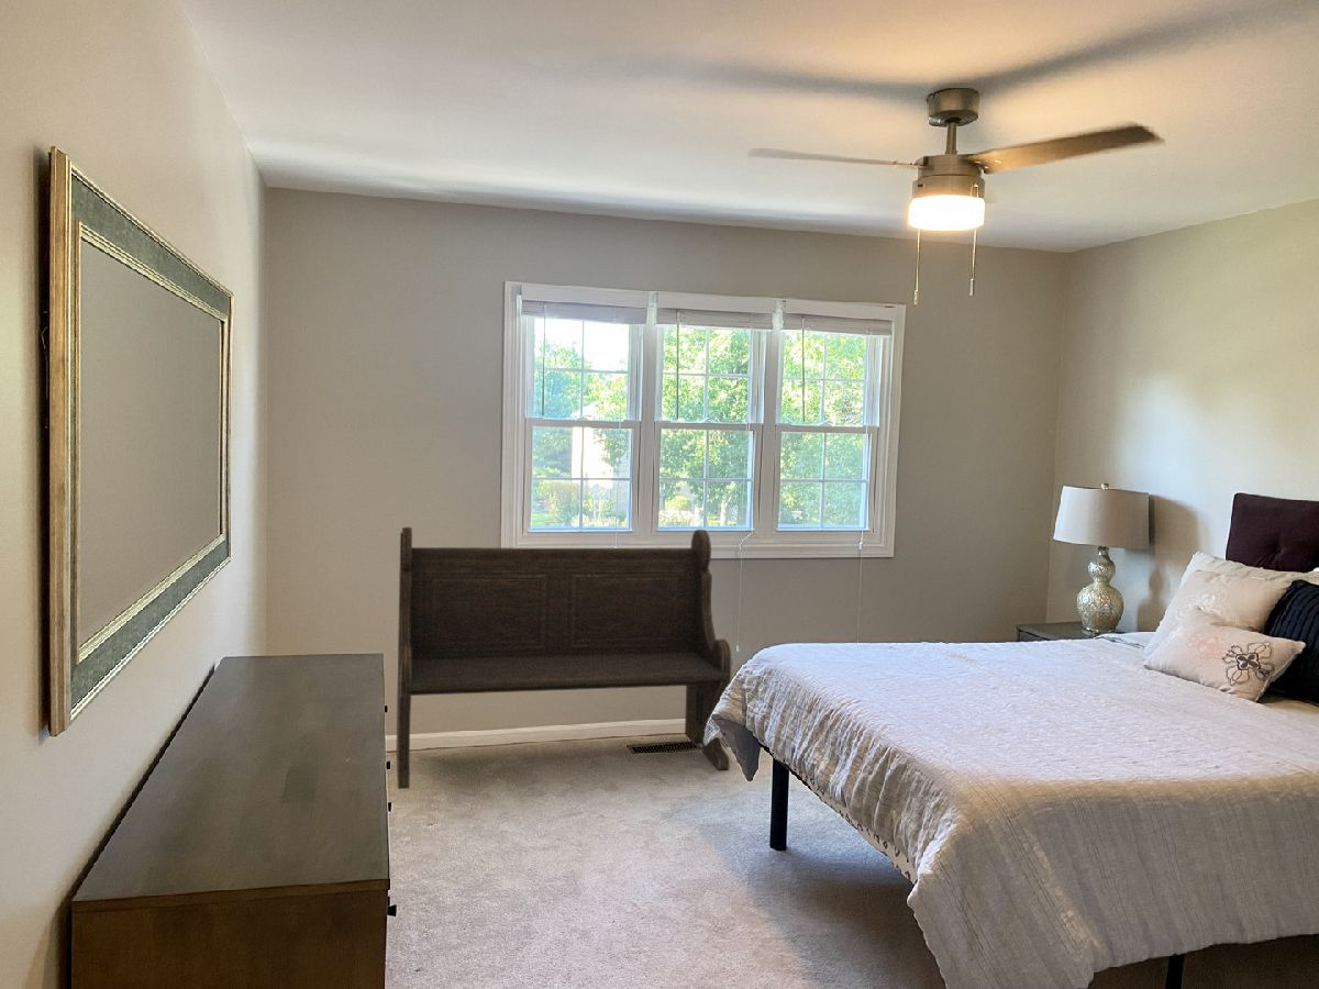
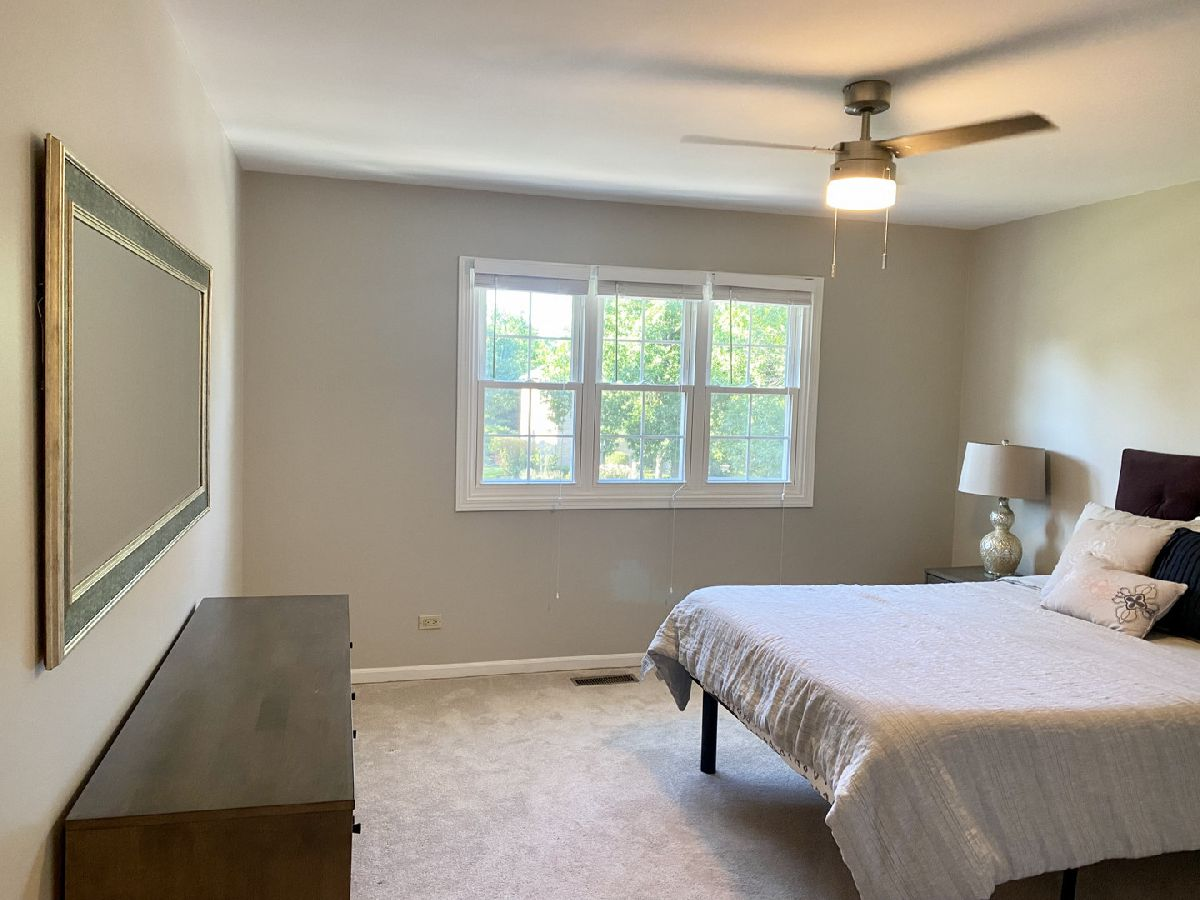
- bench [396,526,732,790]
